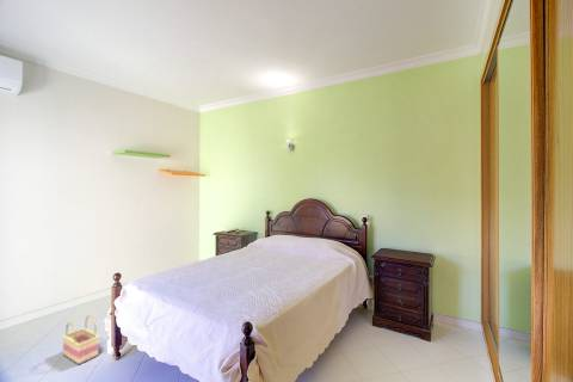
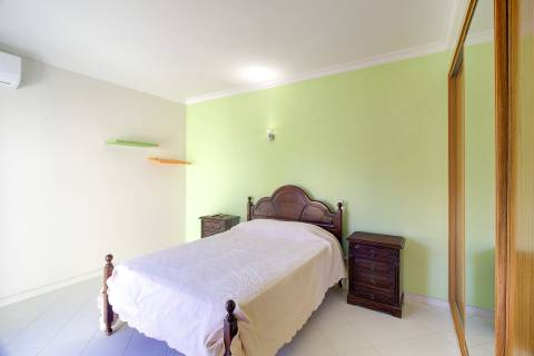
- basket [61,314,100,365]
